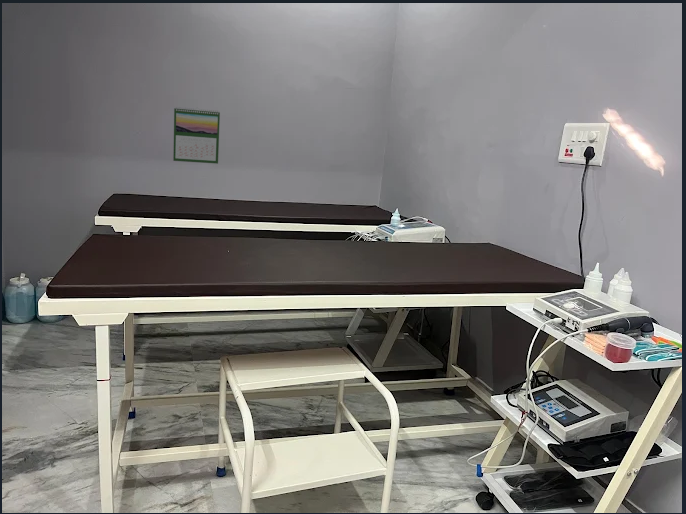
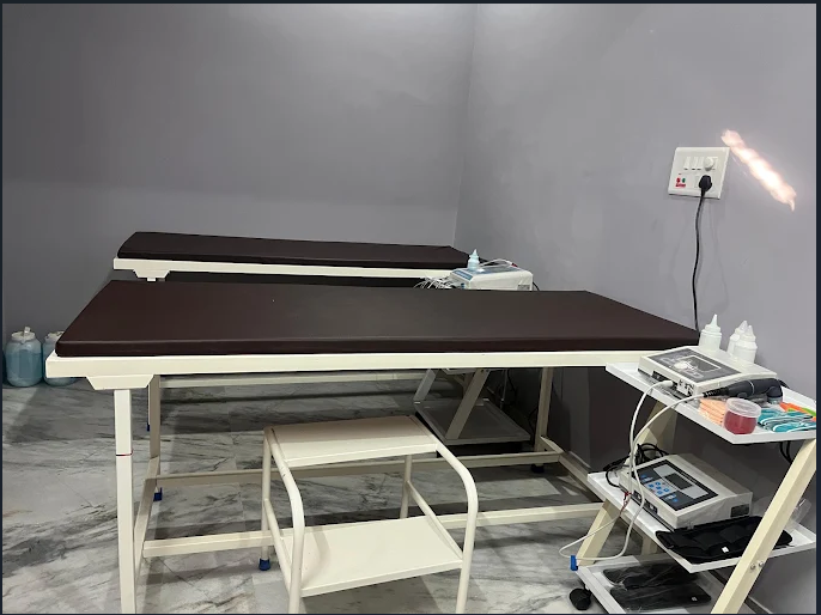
- calendar [172,106,221,165]
